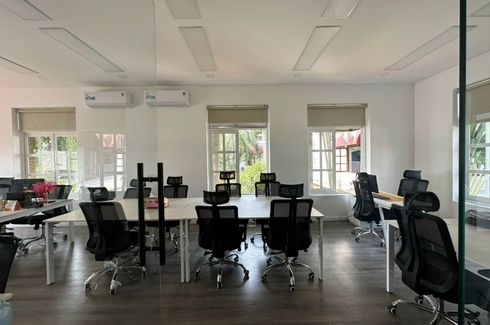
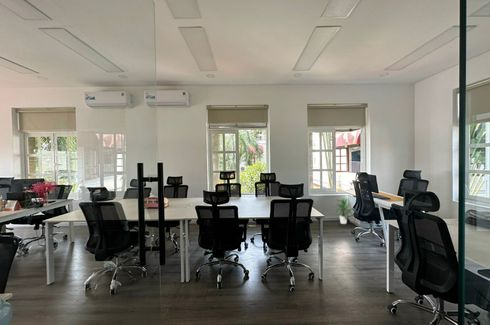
+ indoor plant [332,196,354,225]
